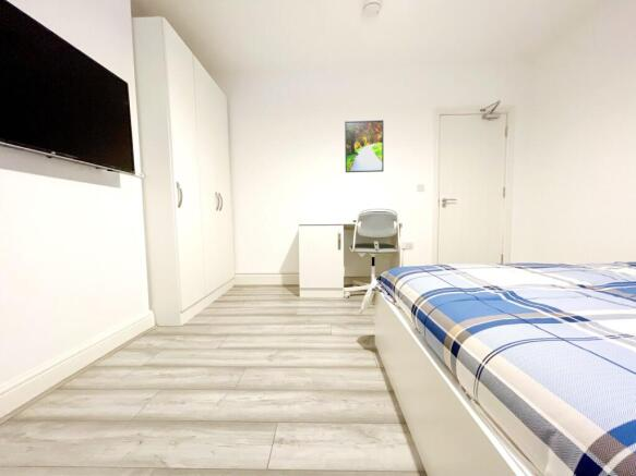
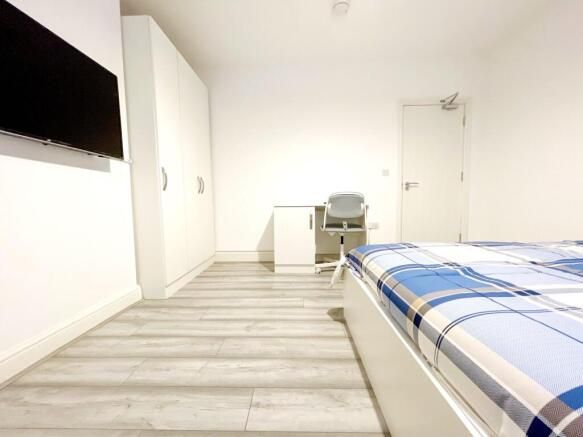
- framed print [344,119,384,173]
